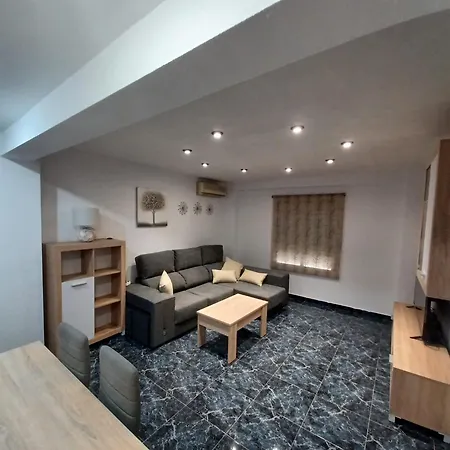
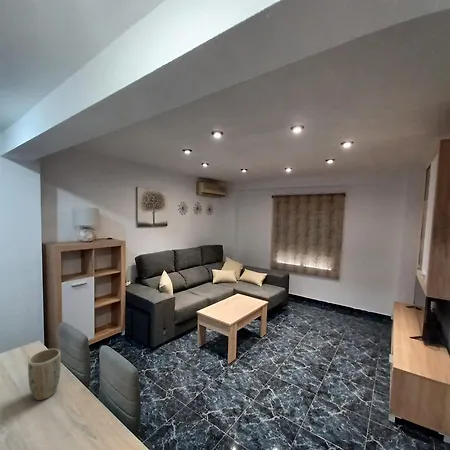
+ plant pot [27,348,62,401]
